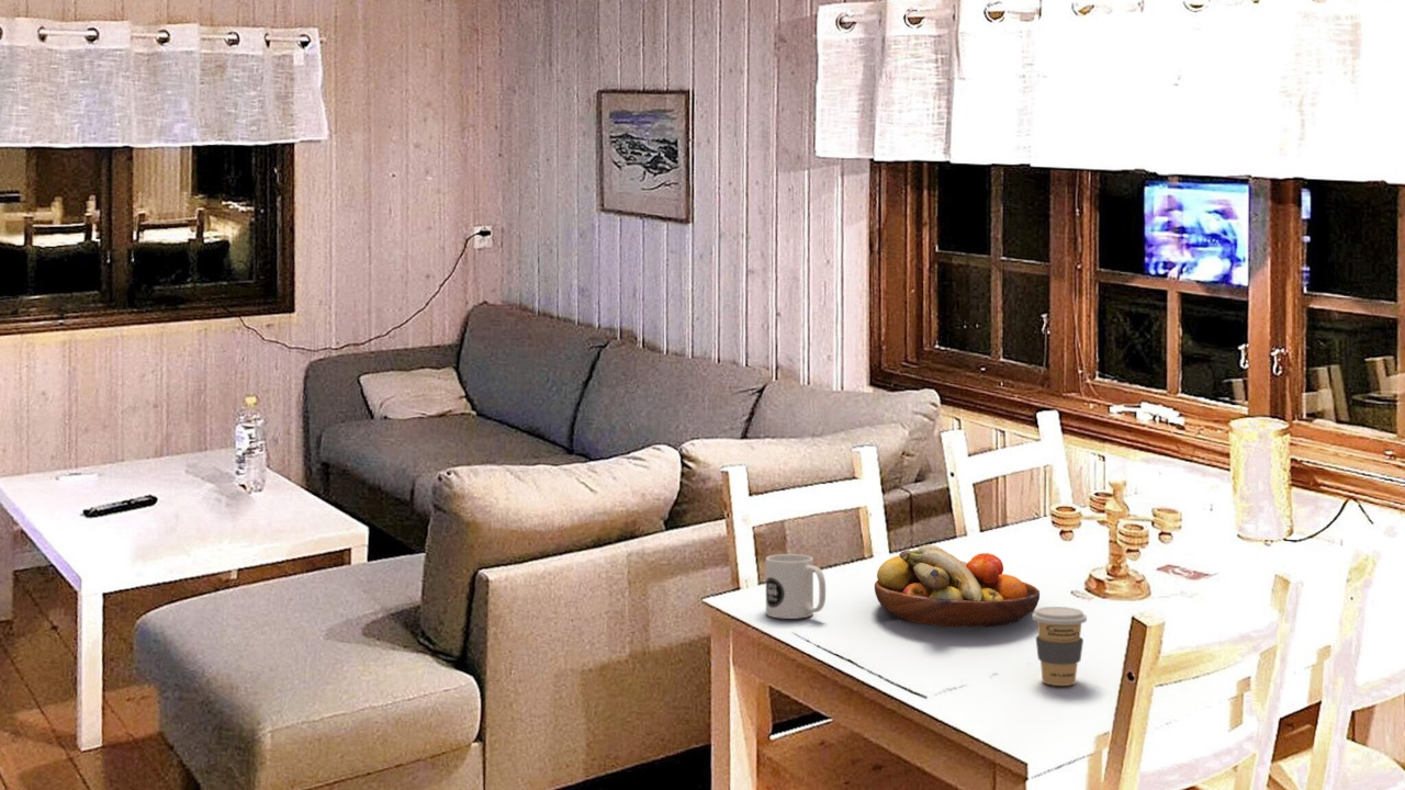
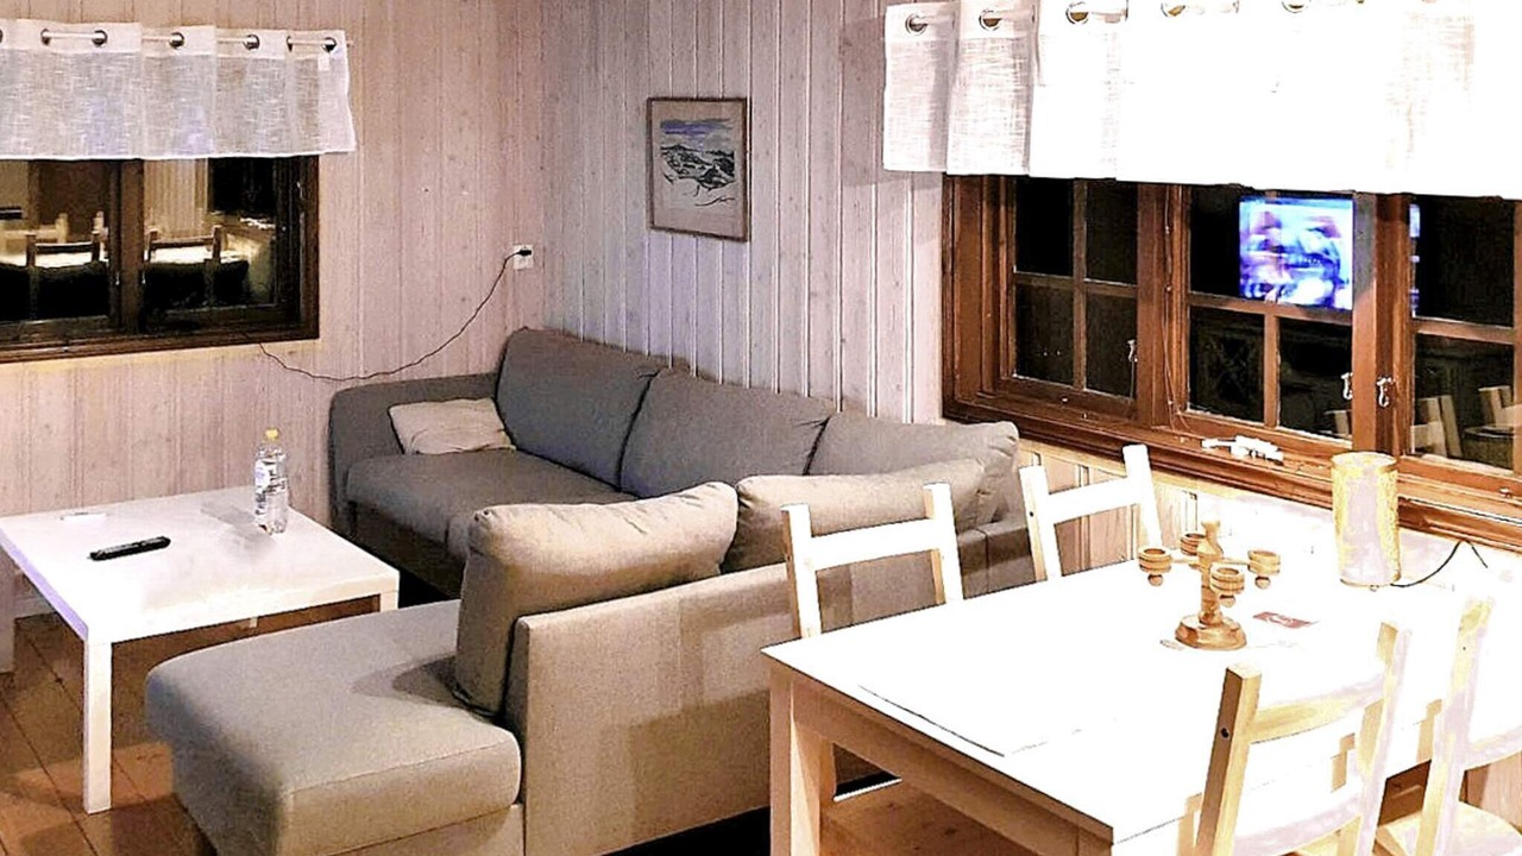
- coffee cup [1031,606,1088,687]
- mug [765,553,827,620]
- fruit bowl [874,544,1041,629]
